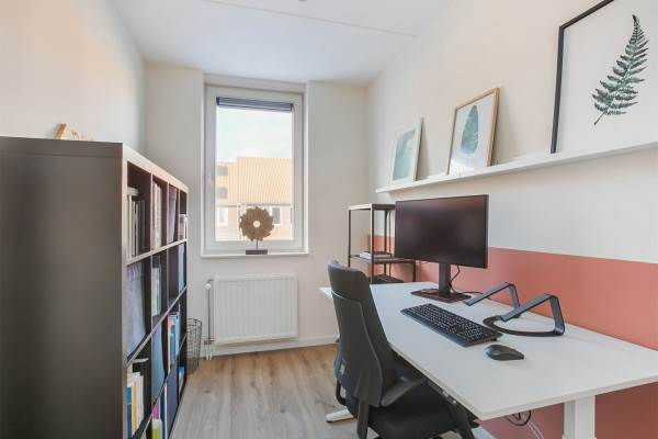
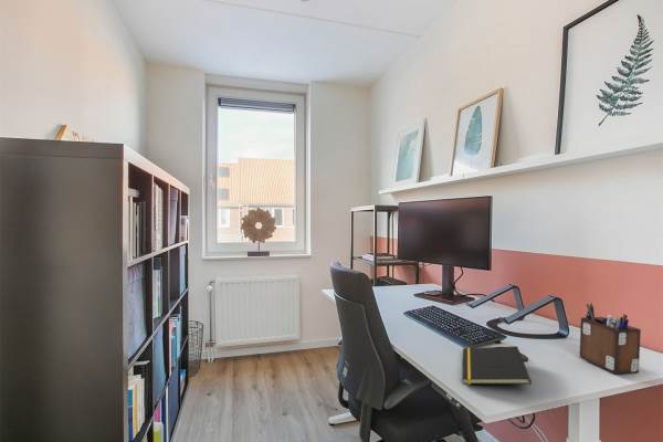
+ notepad [461,345,533,386]
+ desk organizer [579,303,642,376]
